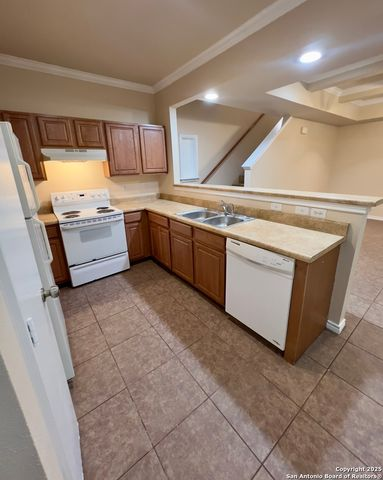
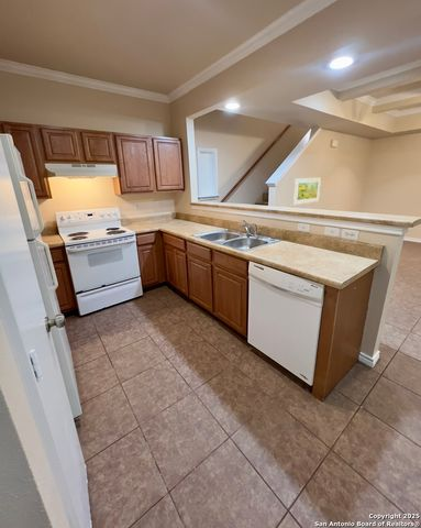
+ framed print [292,177,322,206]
